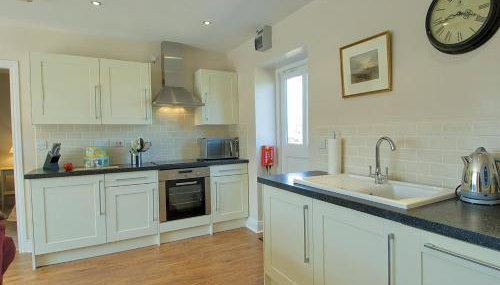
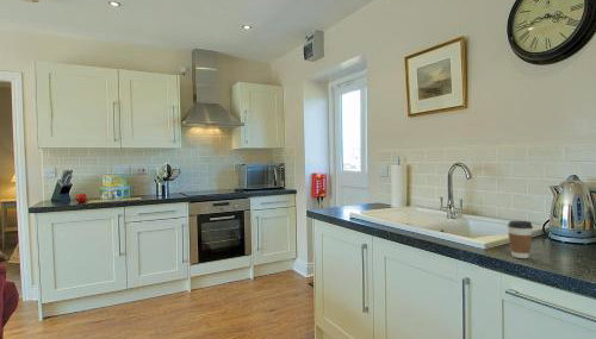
+ coffee cup [507,220,534,259]
